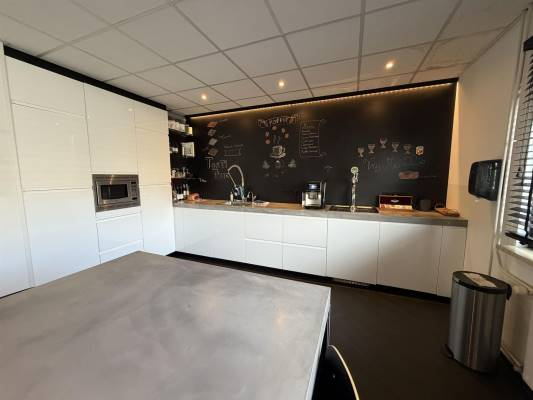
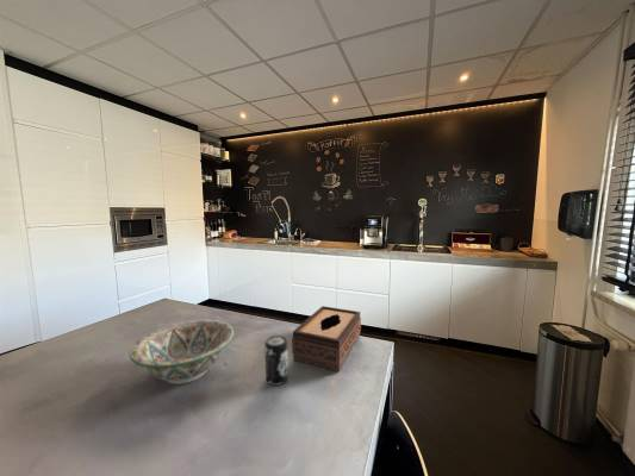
+ decorative bowl [127,319,236,386]
+ beverage can [263,334,290,387]
+ tissue box [291,305,362,374]
